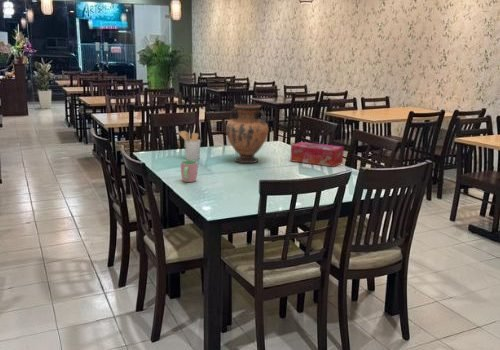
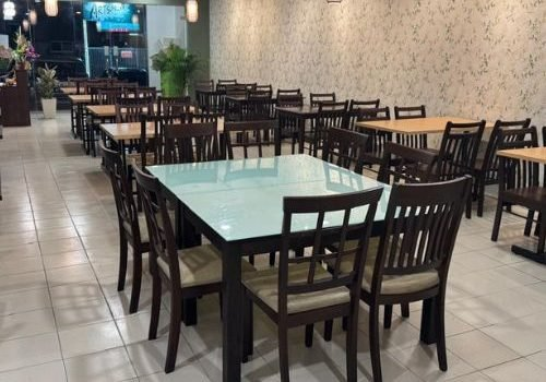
- tissue box [289,141,345,168]
- cup [180,160,199,183]
- utensil holder [177,130,201,161]
- vase [225,103,269,164]
